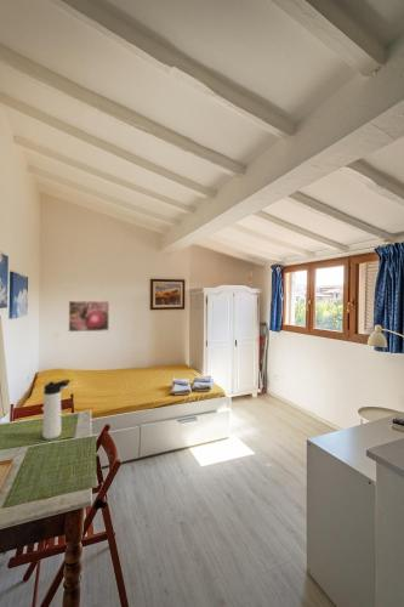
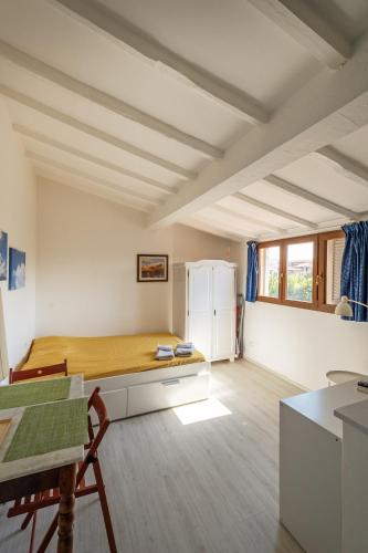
- thermos bottle [41,379,72,441]
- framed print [68,300,110,333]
